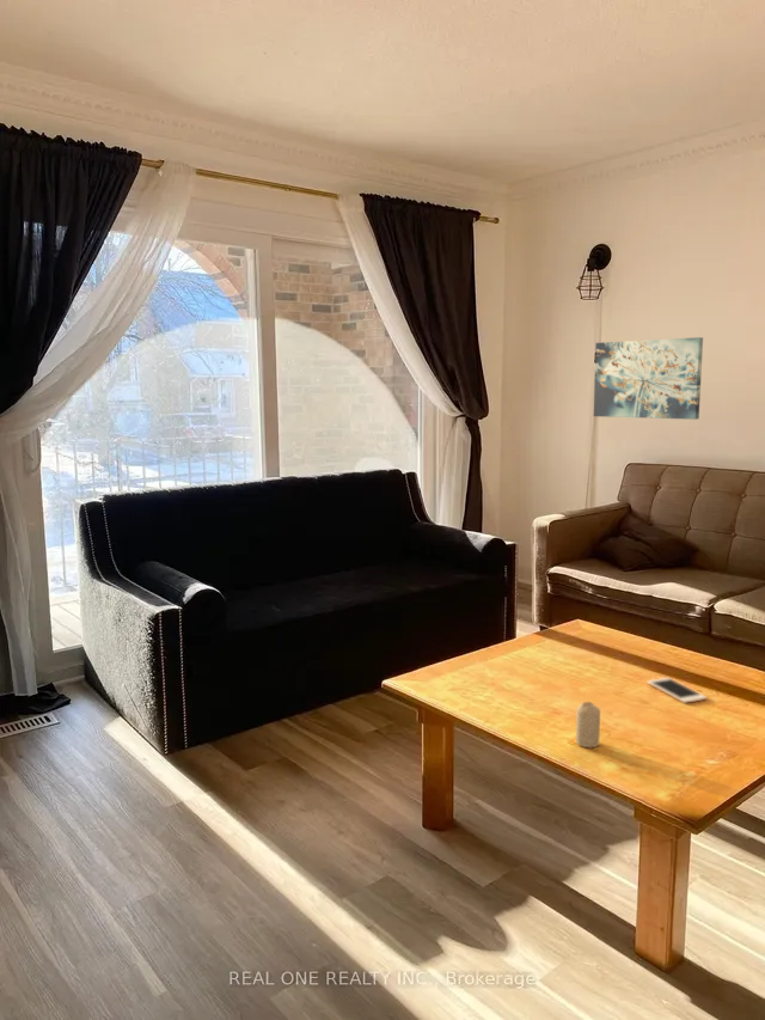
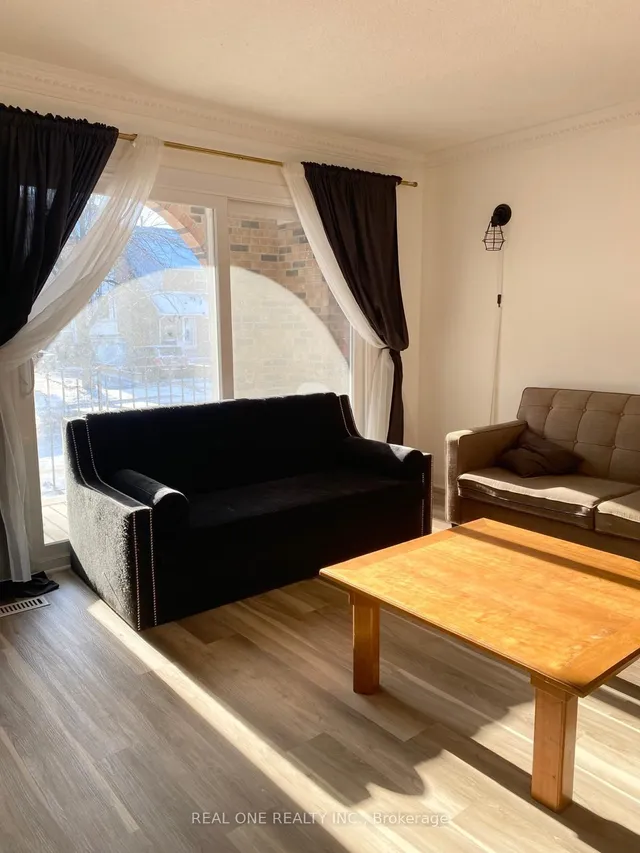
- wall art [593,336,704,421]
- cell phone [645,677,708,704]
- candle [575,701,601,749]
